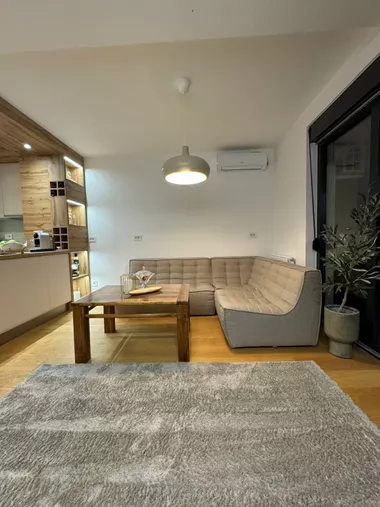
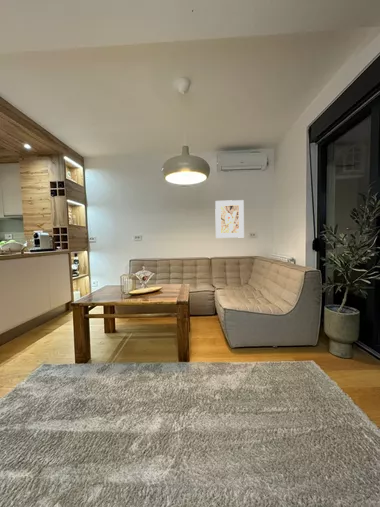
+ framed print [214,199,245,239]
